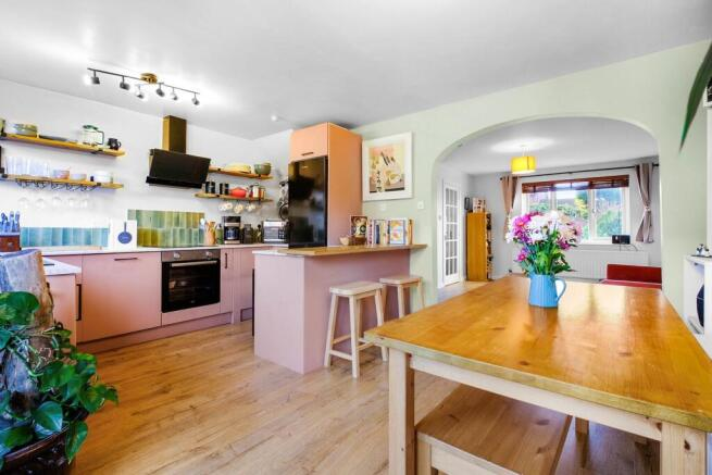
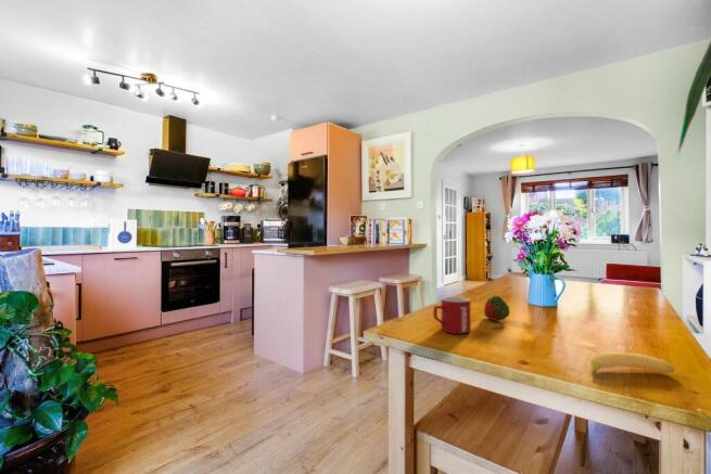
+ fruit [483,295,511,321]
+ mug [432,296,472,335]
+ banana [589,350,676,376]
